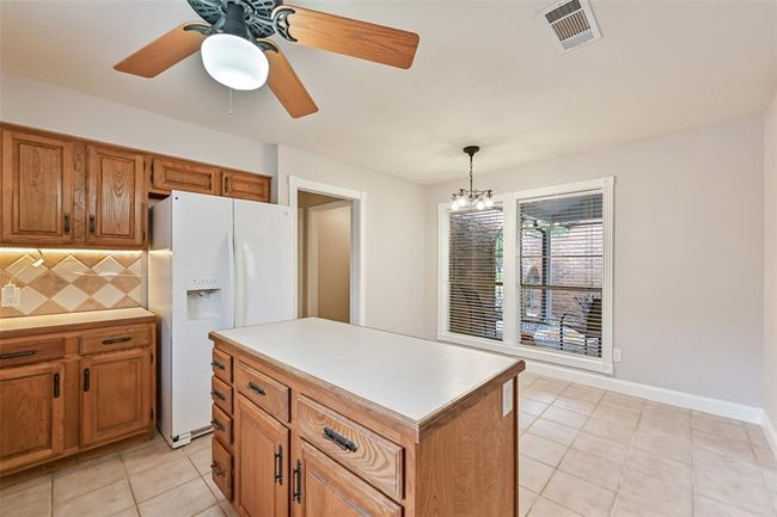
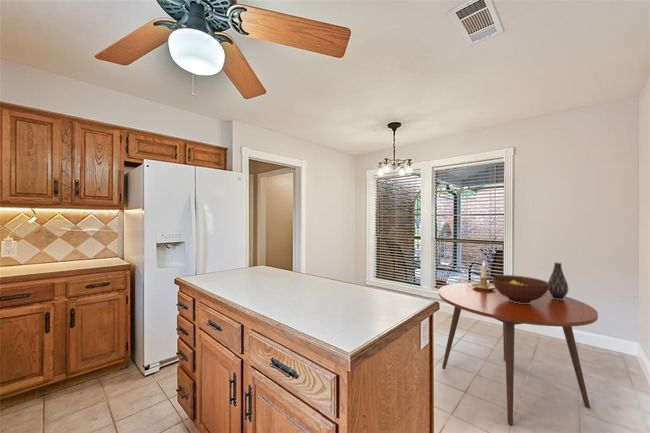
+ dining table [438,282,599,426]
+ candlestick [466,260,496,291]
+ vase [547,261,569,300]
+ fruit bowl [491,274,550,304]
